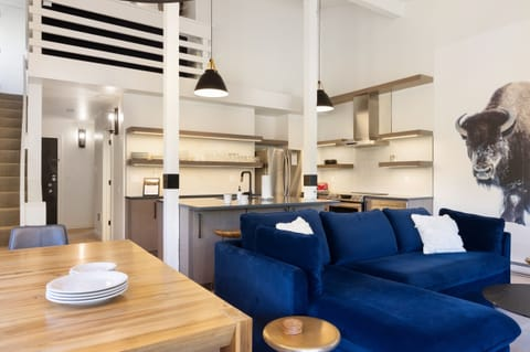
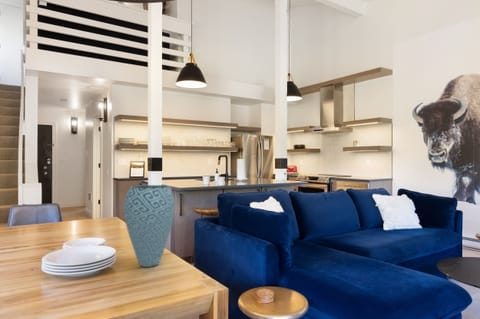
+ vase [123,184,176,268]
